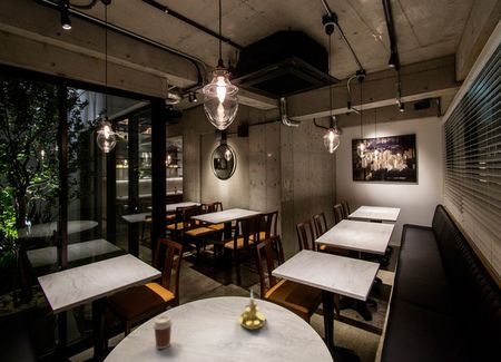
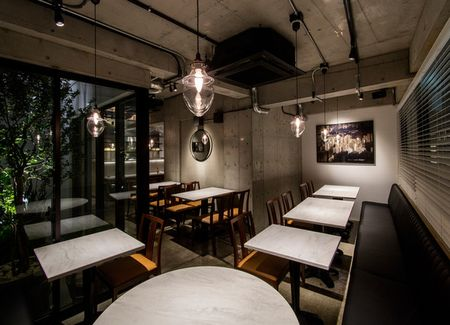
- coffee cup [151,314,174,350]
- candle holder [238,290,266,331]
